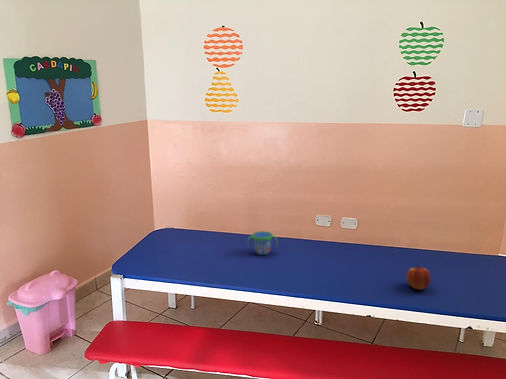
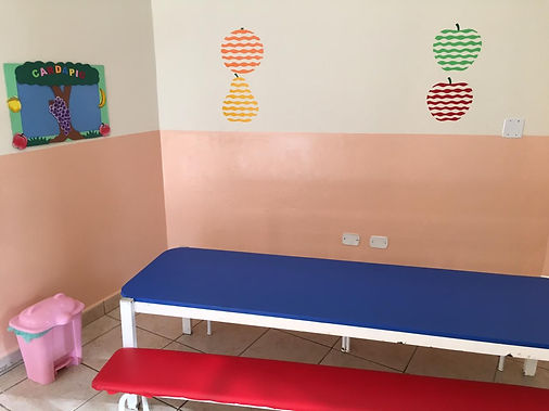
- snack cup [247,230,278,256]
- apple [405,264,432,291]
